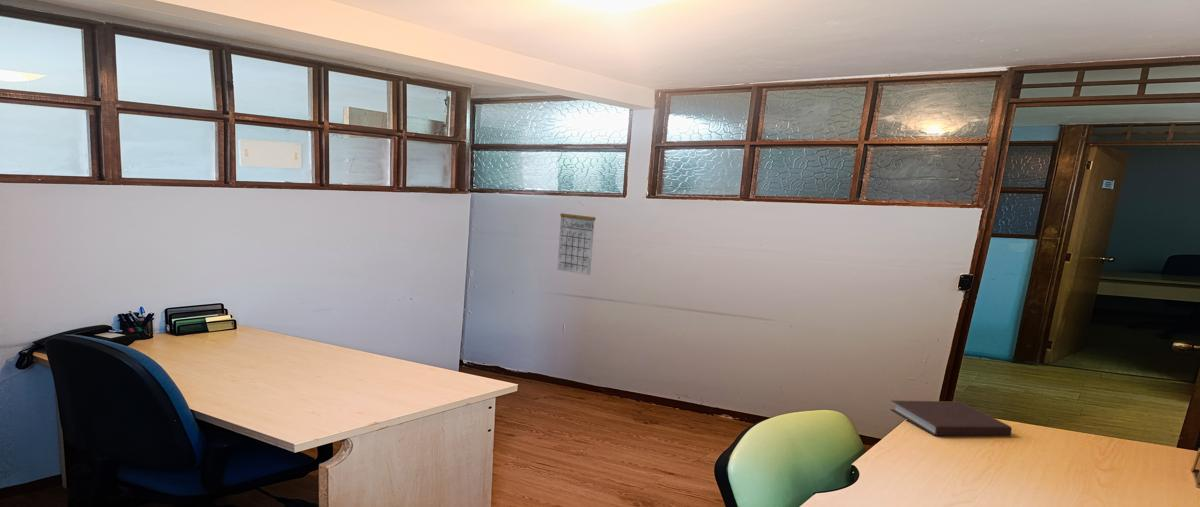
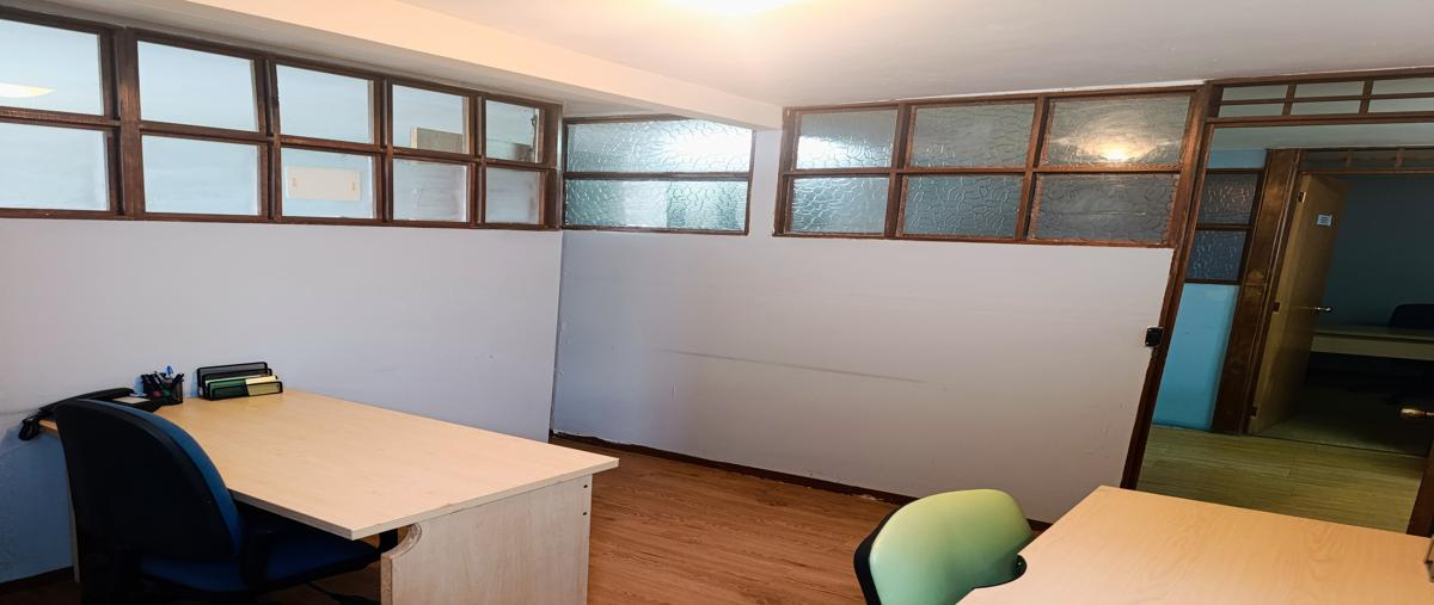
- notebook [889,400,1013,437]
- calendar [556,201,597,276]
